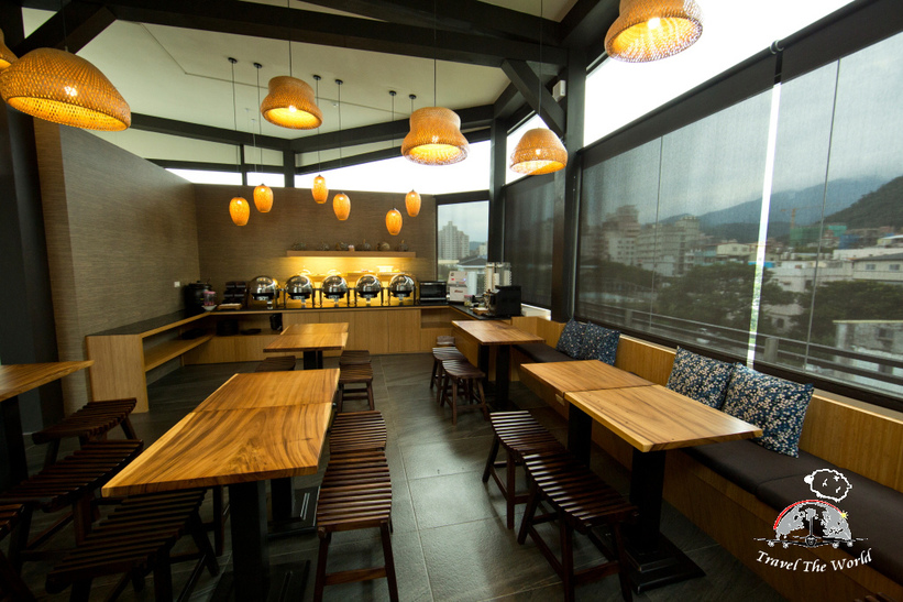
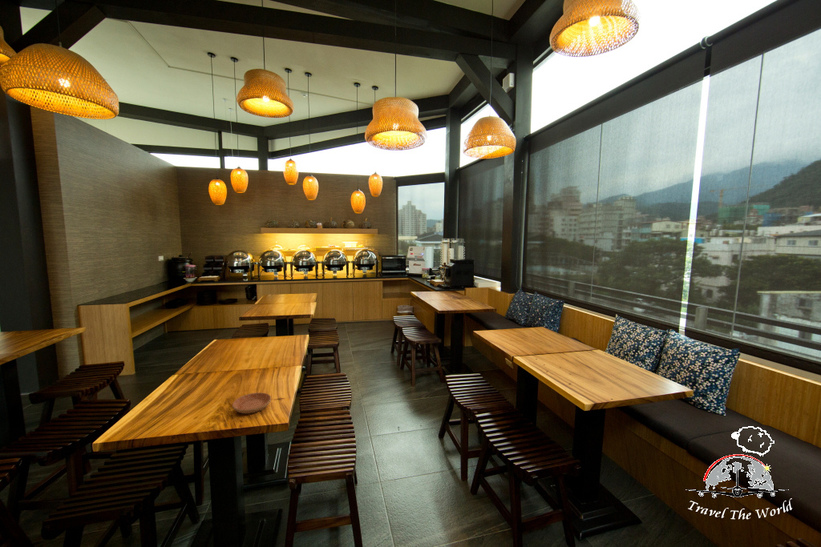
+ saucer [231,392,272,415]
